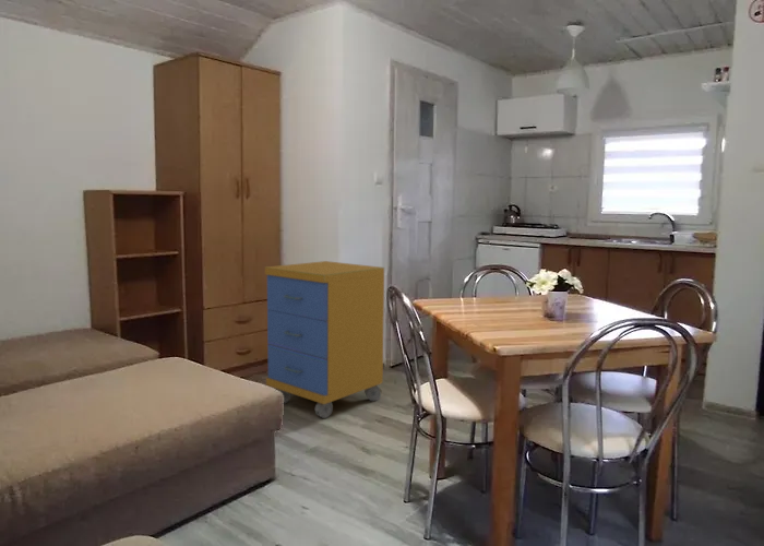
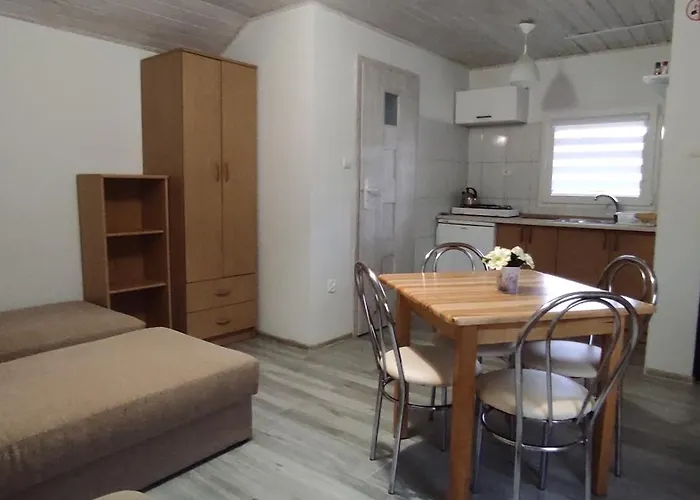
- storage cabinet [264,260,385,419]
